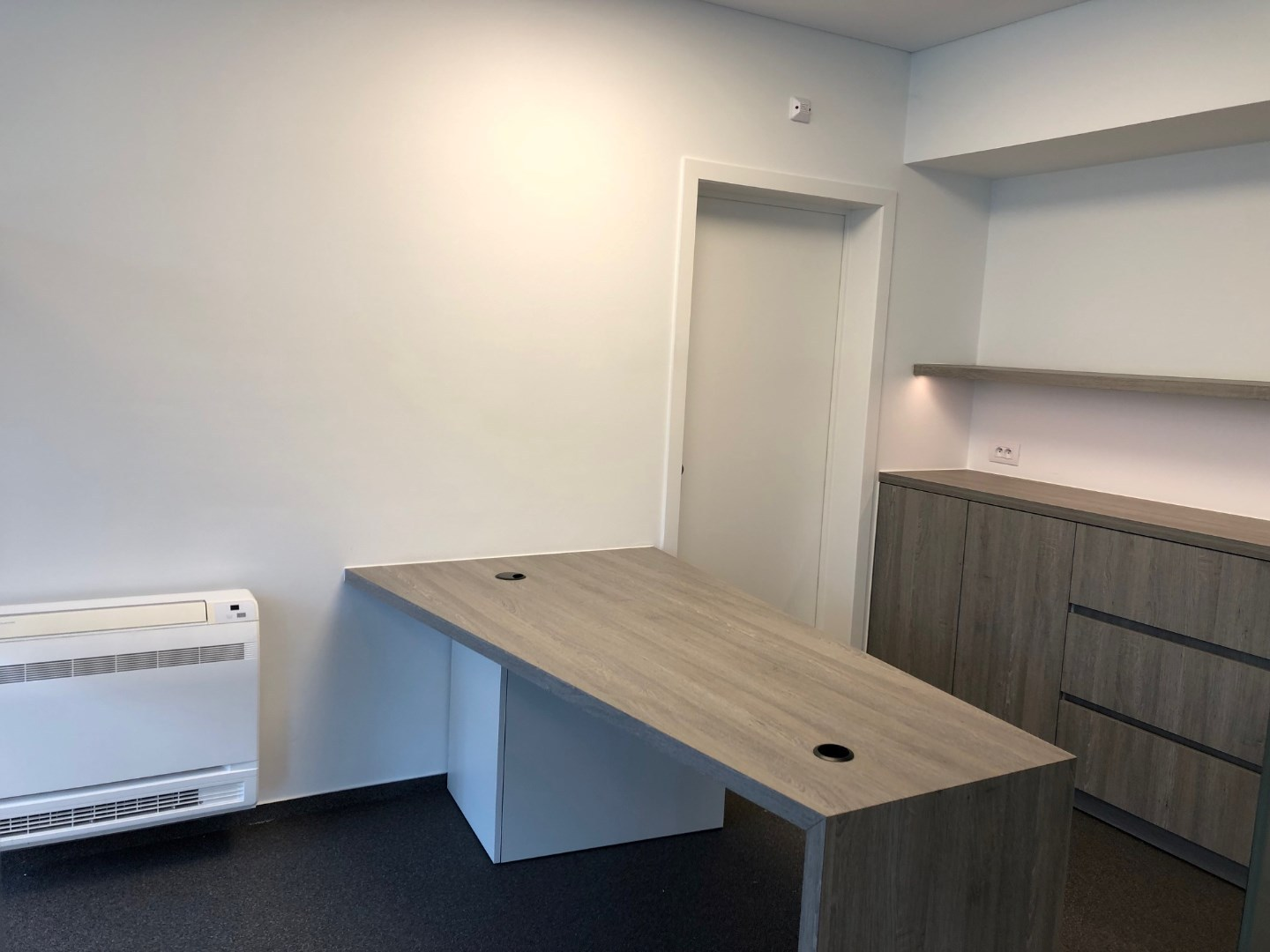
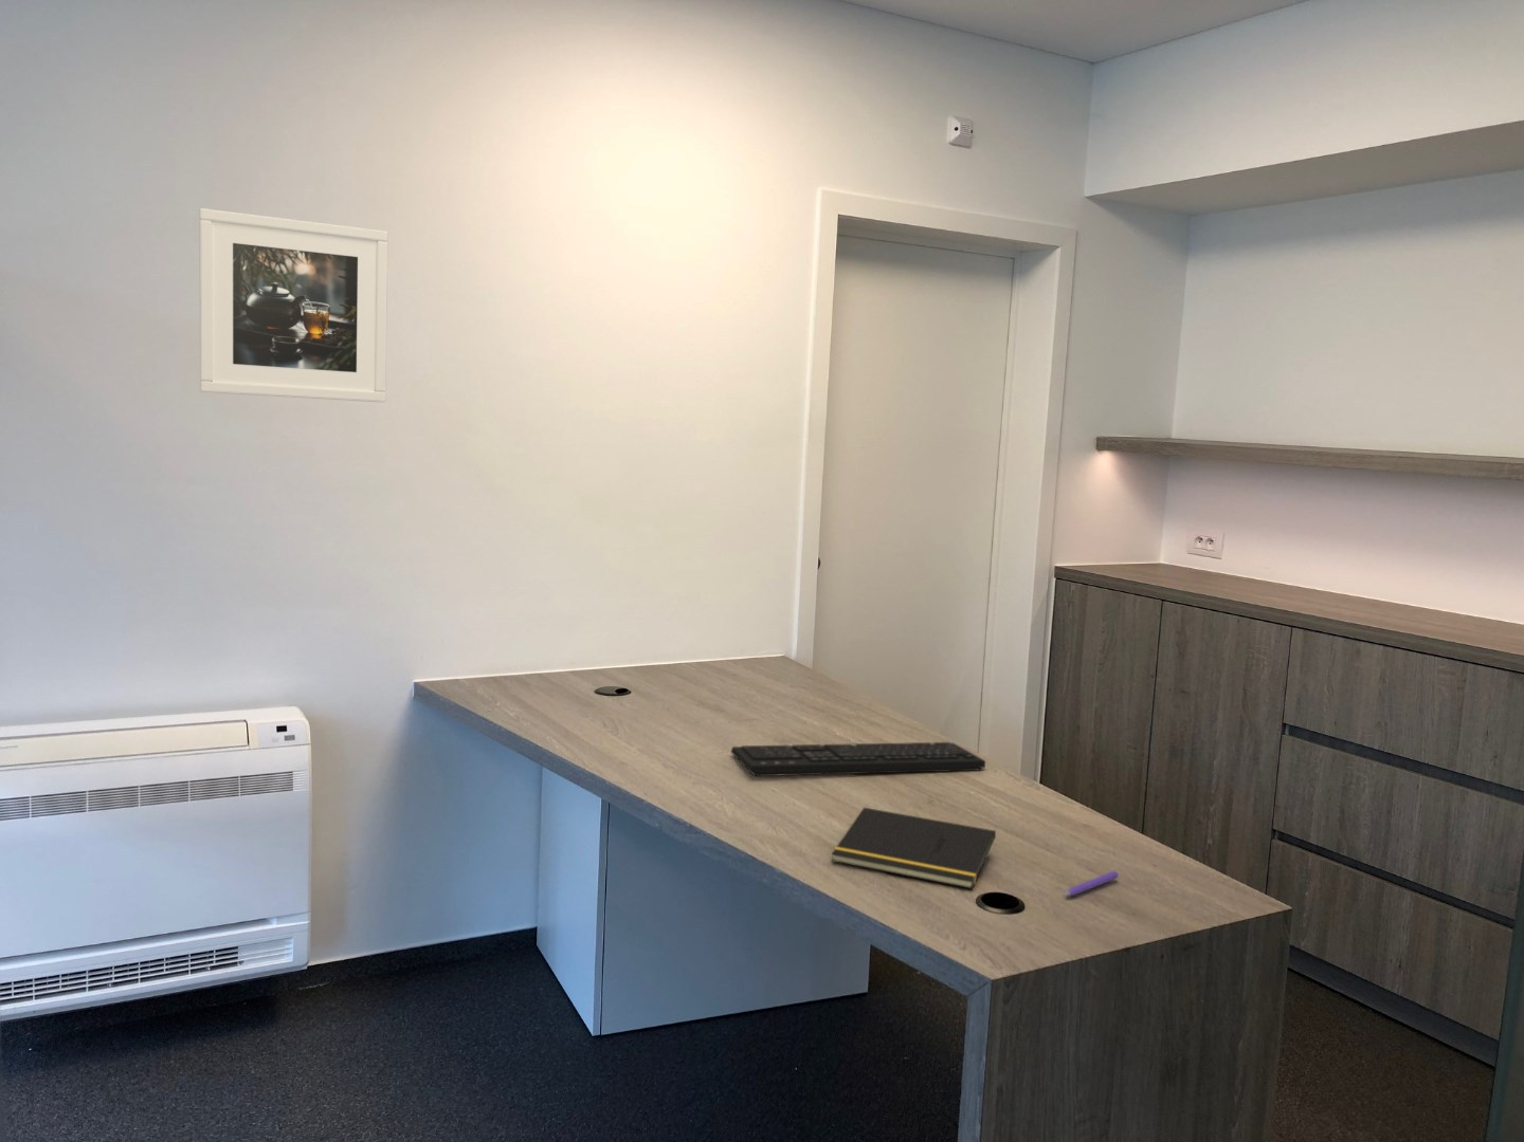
+ pen [1063,870,1120,896]
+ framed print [198,208,389,403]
+ keyboard [731,741,986,777]
+ notepad [830,807,997,889]
